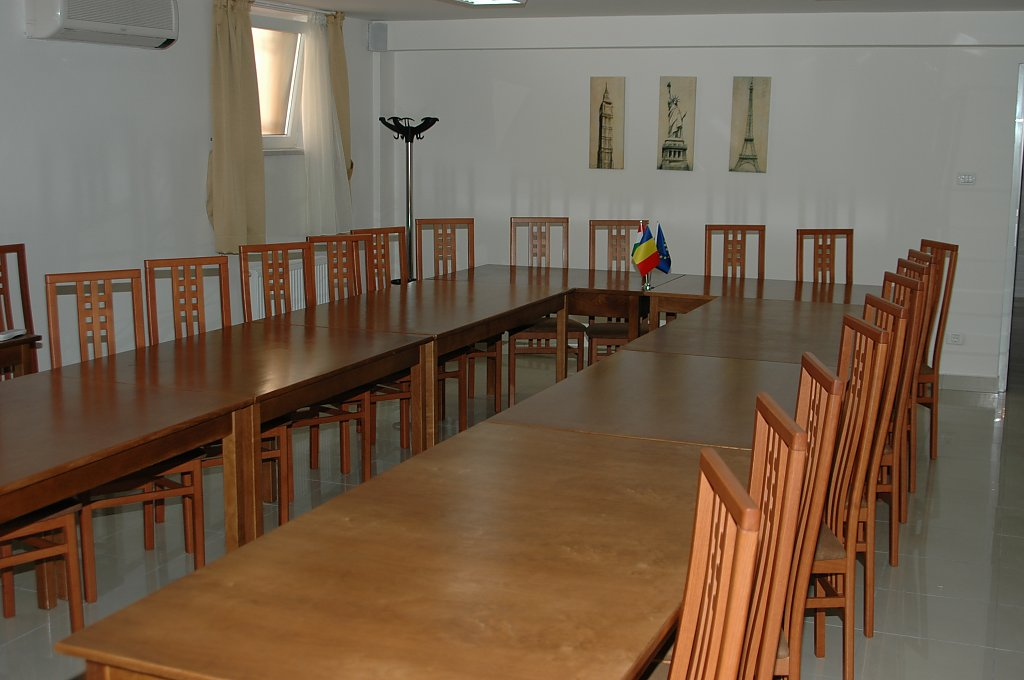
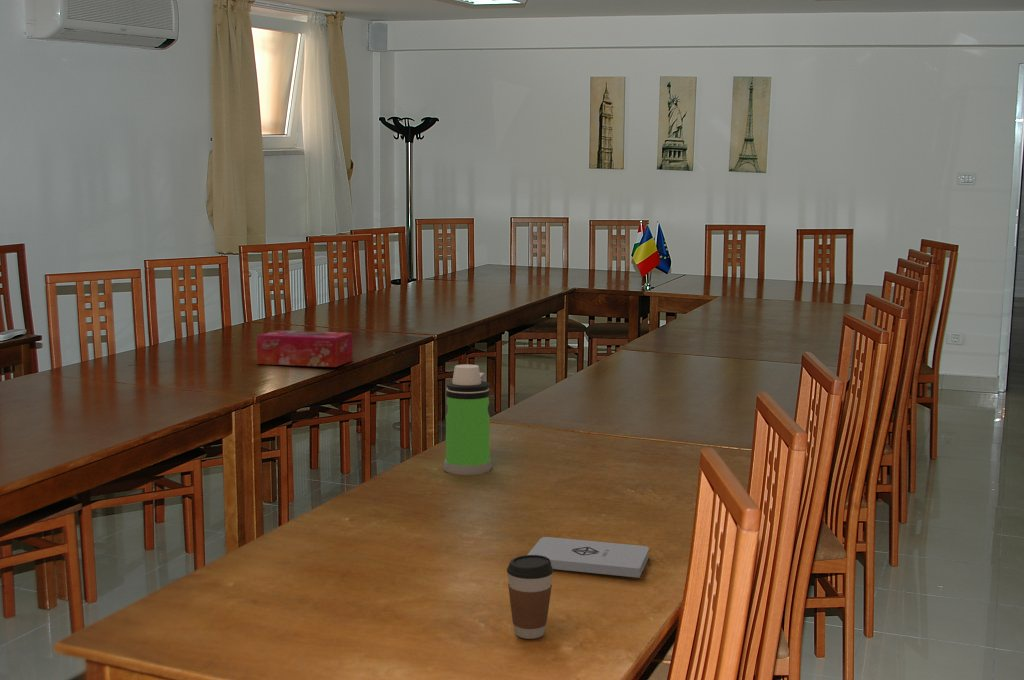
+ tissue box [256,329,354,368]
+ notepad [527,536,650,579]
+ water bottle [443,364,493,476]
+ coffee cup [506,554,554,640]
